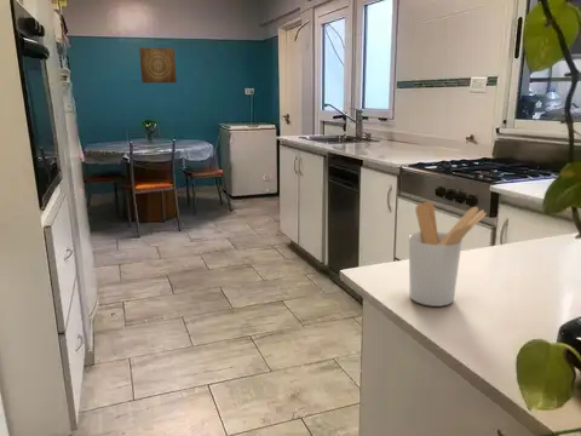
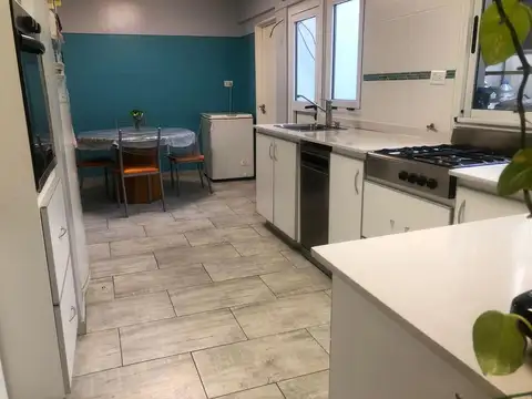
- wall art [138,46,178,84]
- utensil holder [408,200,488,308]
